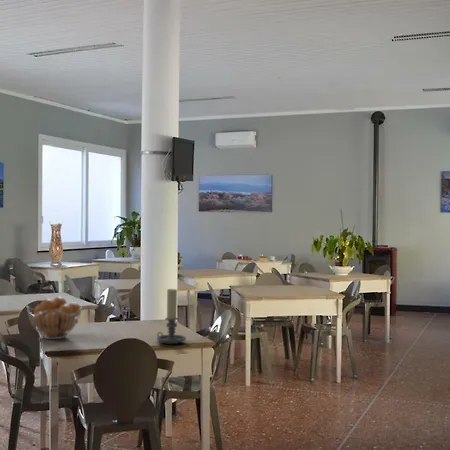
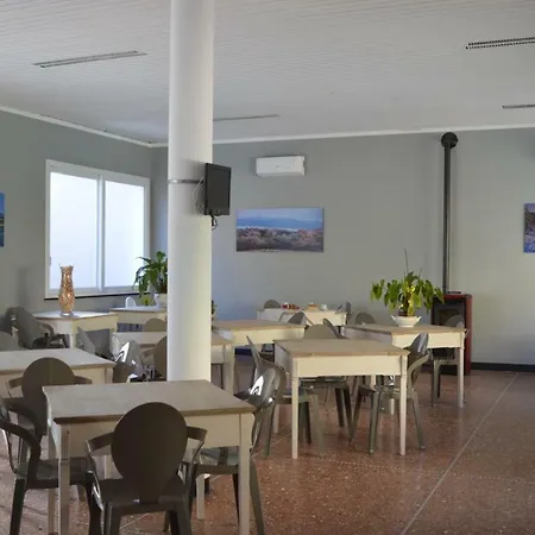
- fruit basket [26,296,83,340]
- candle holder [156,288,187,345]
